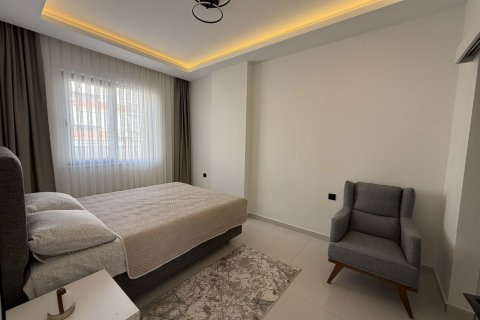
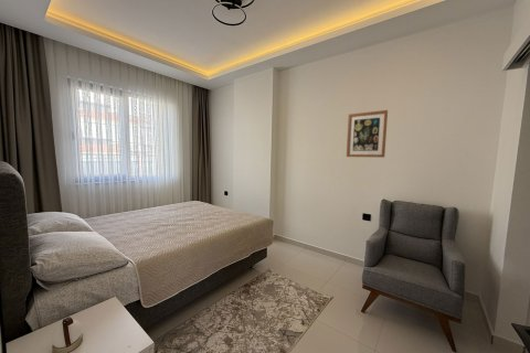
+ wall art [346,109,389,159]
